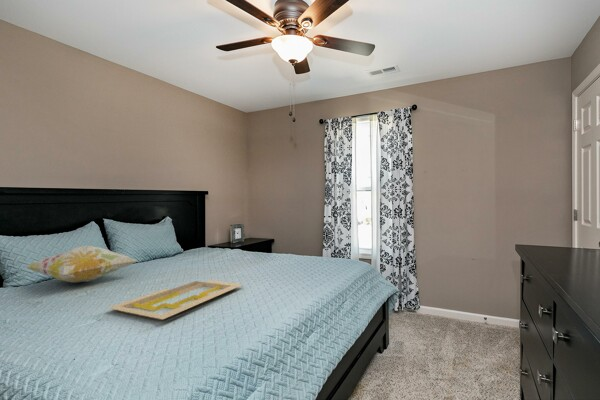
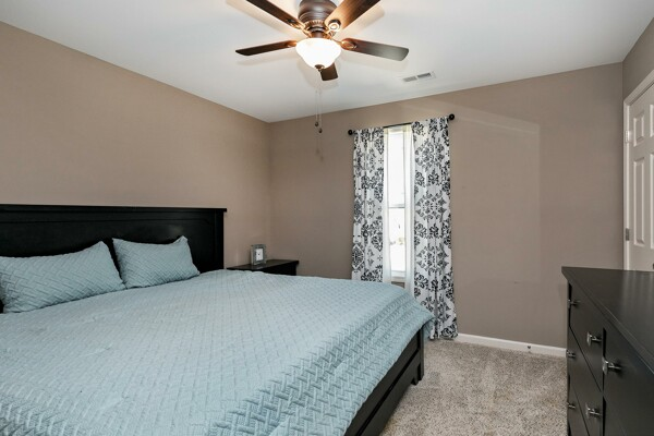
- serving tray [107,279,244,321]
- decorative pillow [26,245,138,284]
